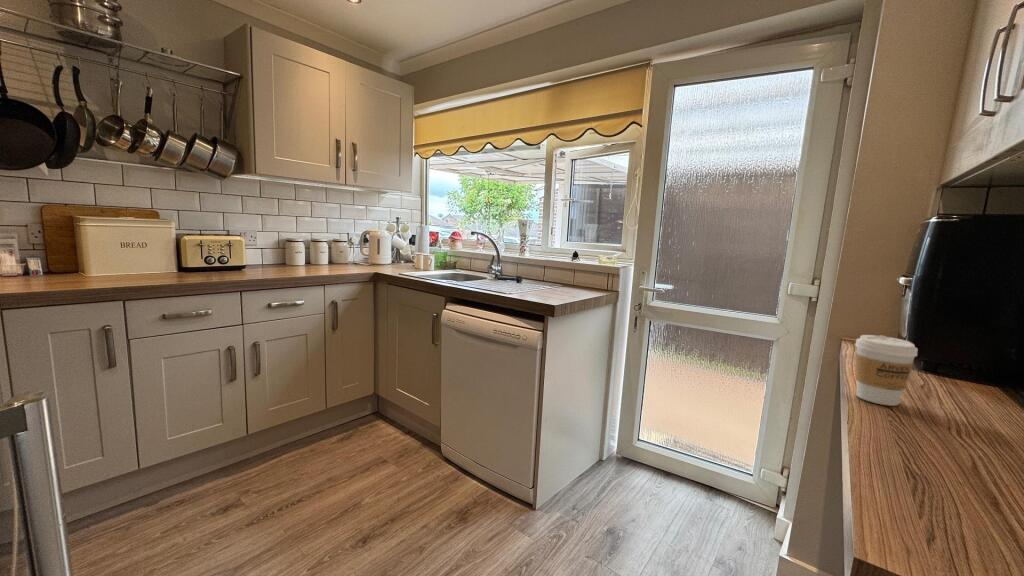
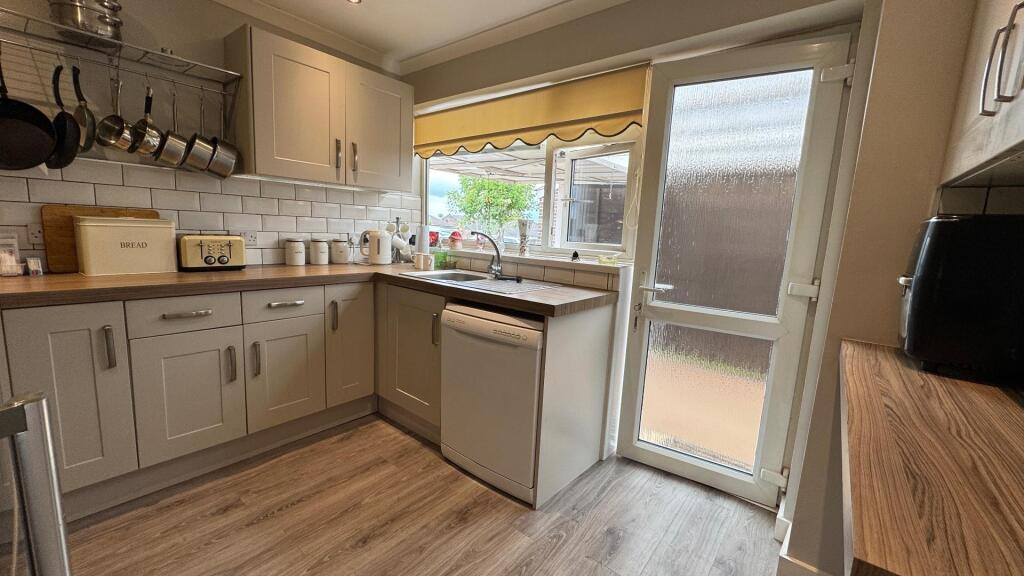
- coffee cup [854,334,919,407]
